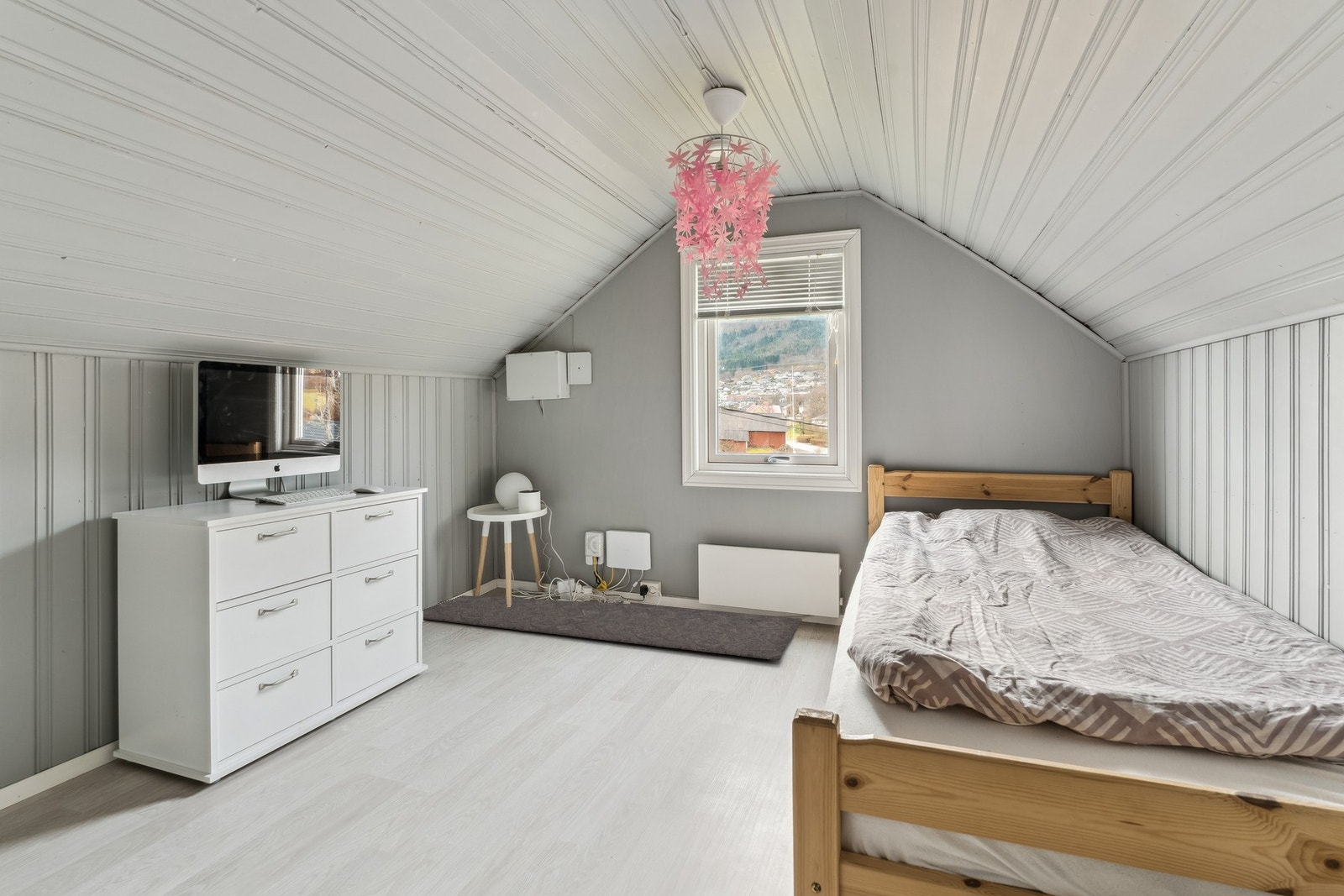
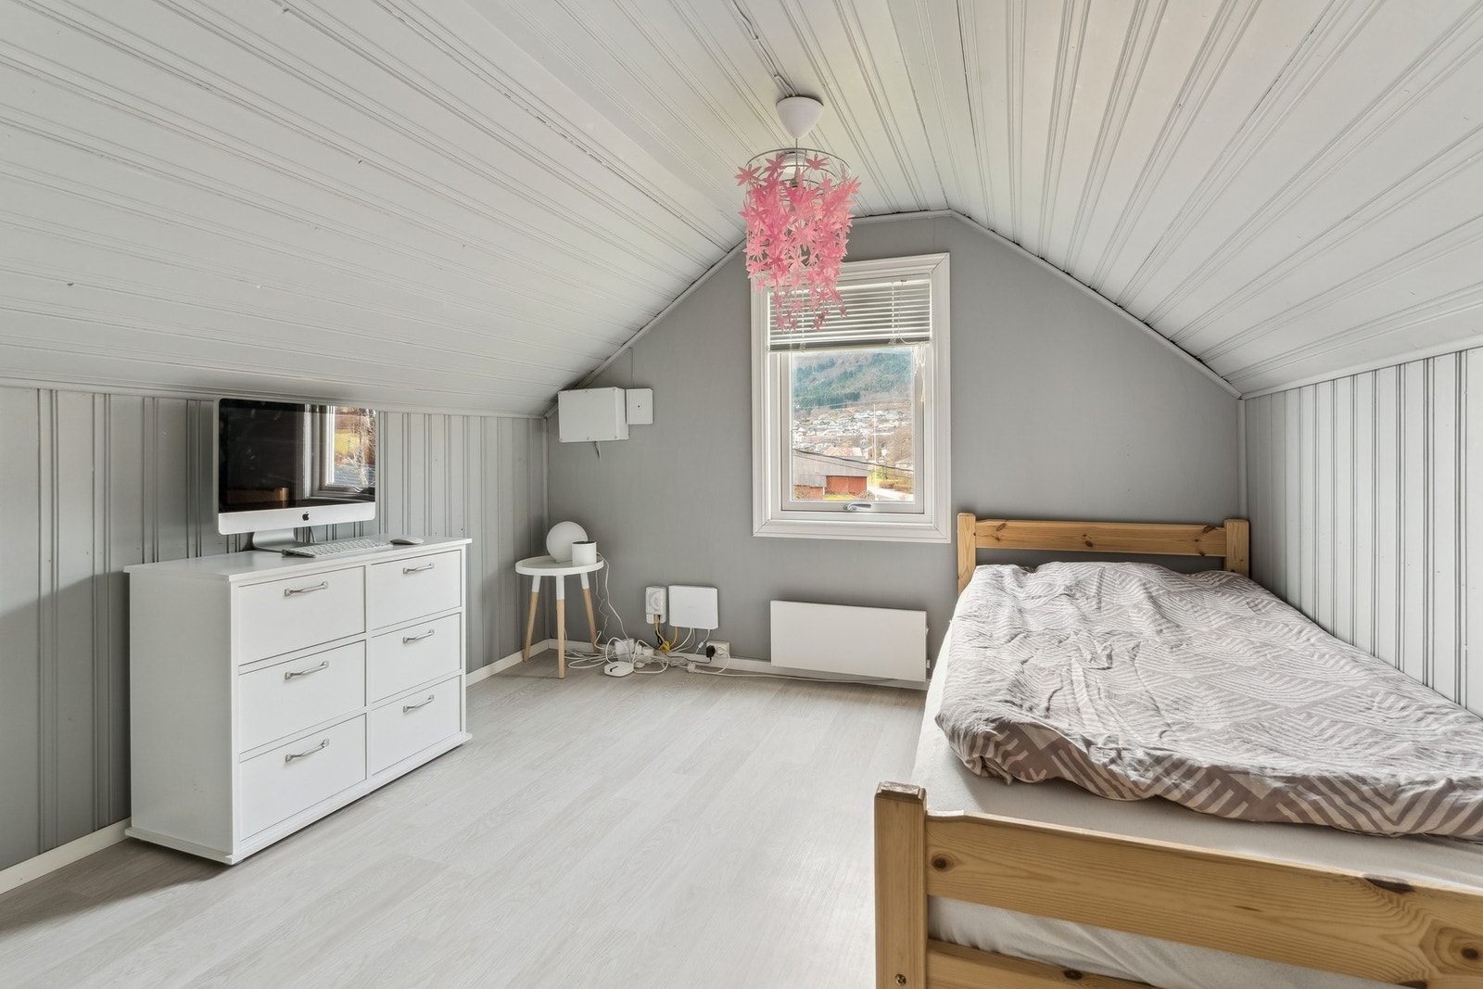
- rug [423,595,803,662]
